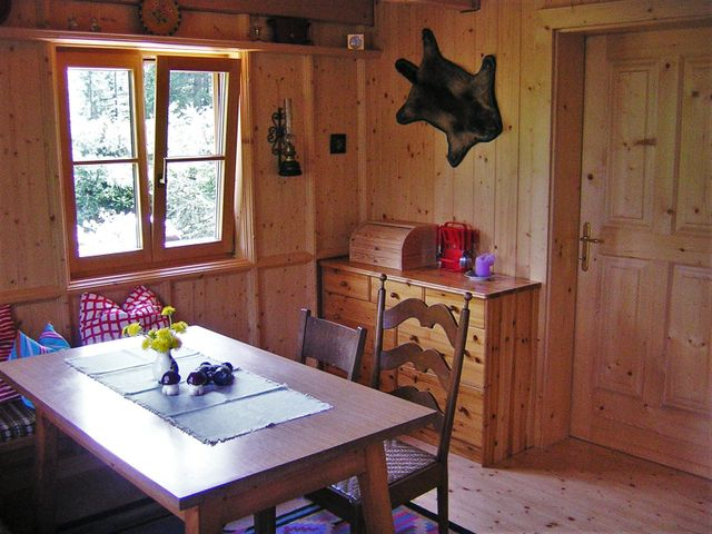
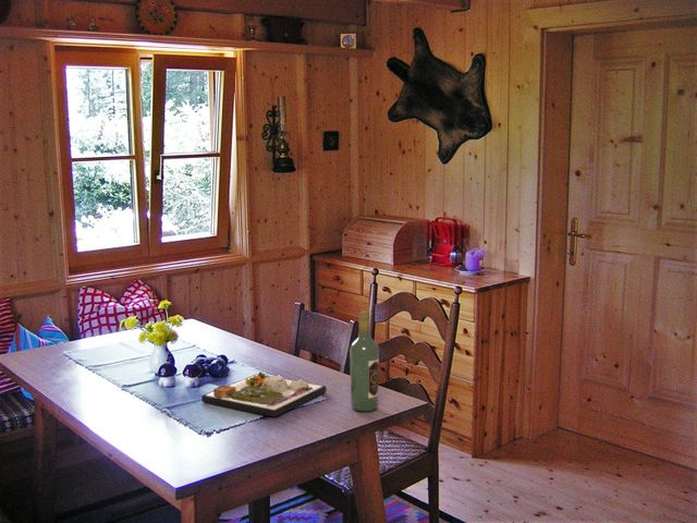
+ dinner plate [200,370,328,417]
+ wine bottle [348,309,380,412]
